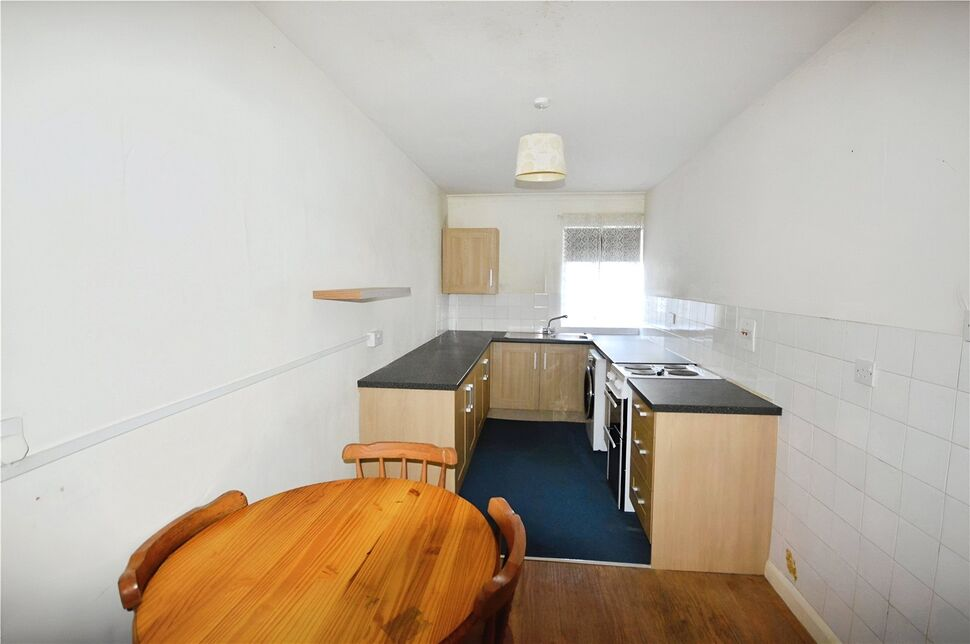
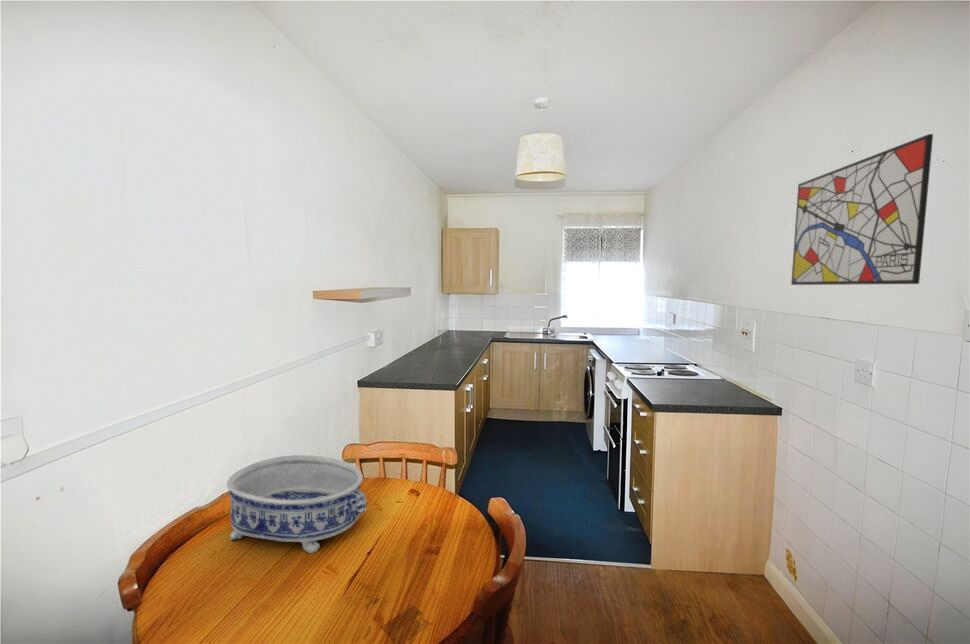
+ wall art [790,133,934,286]
+ decorative bowl [226,454,368,554]
